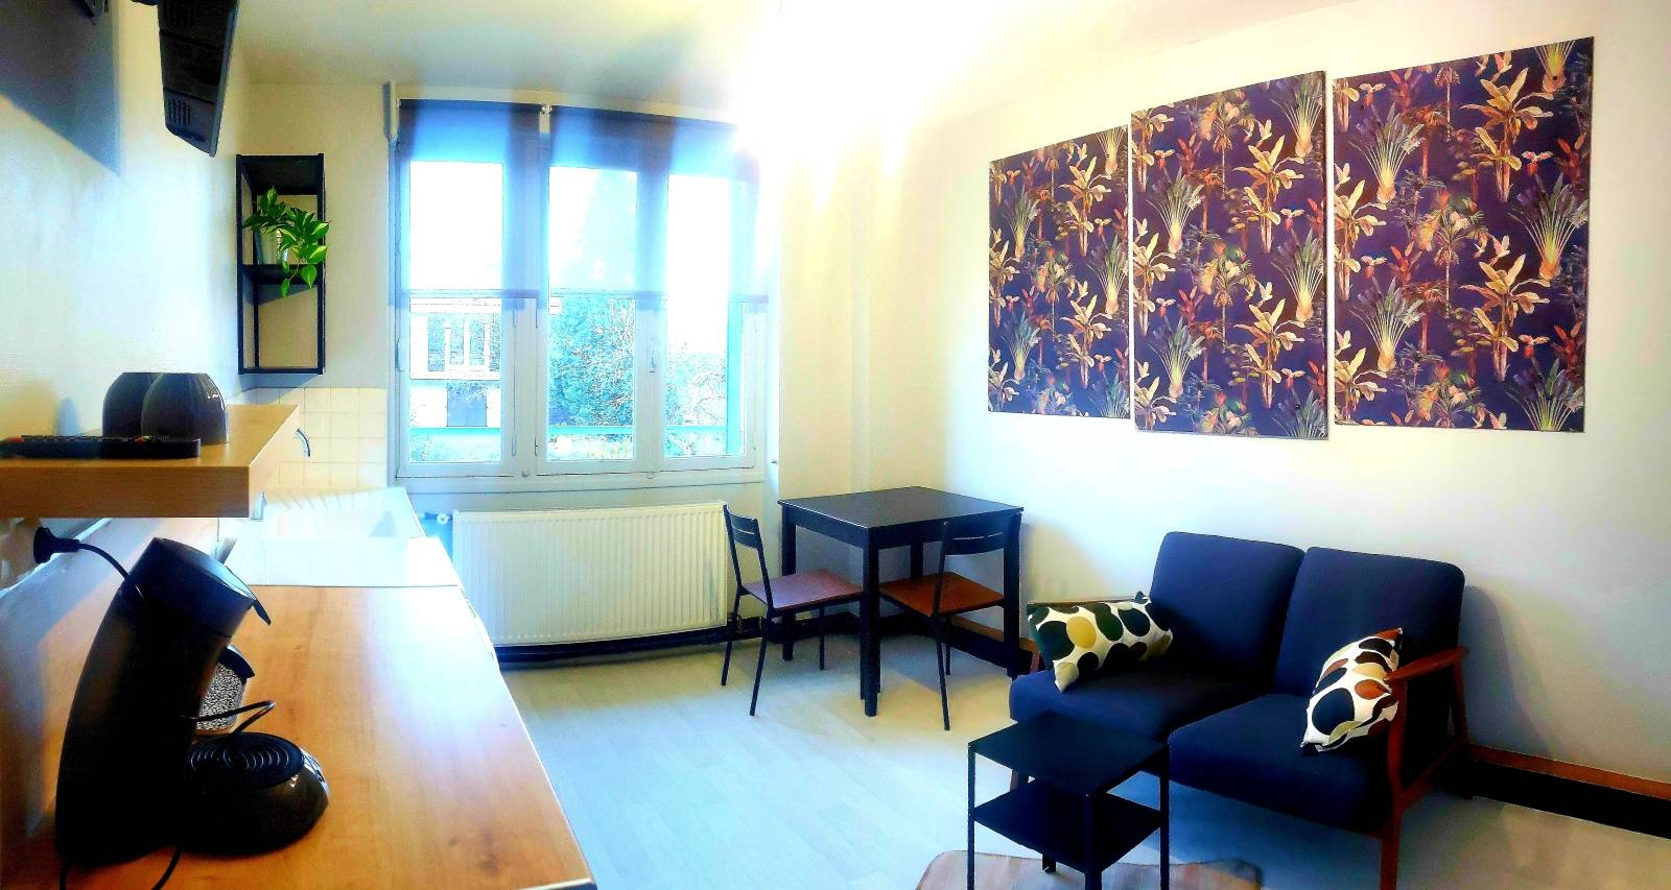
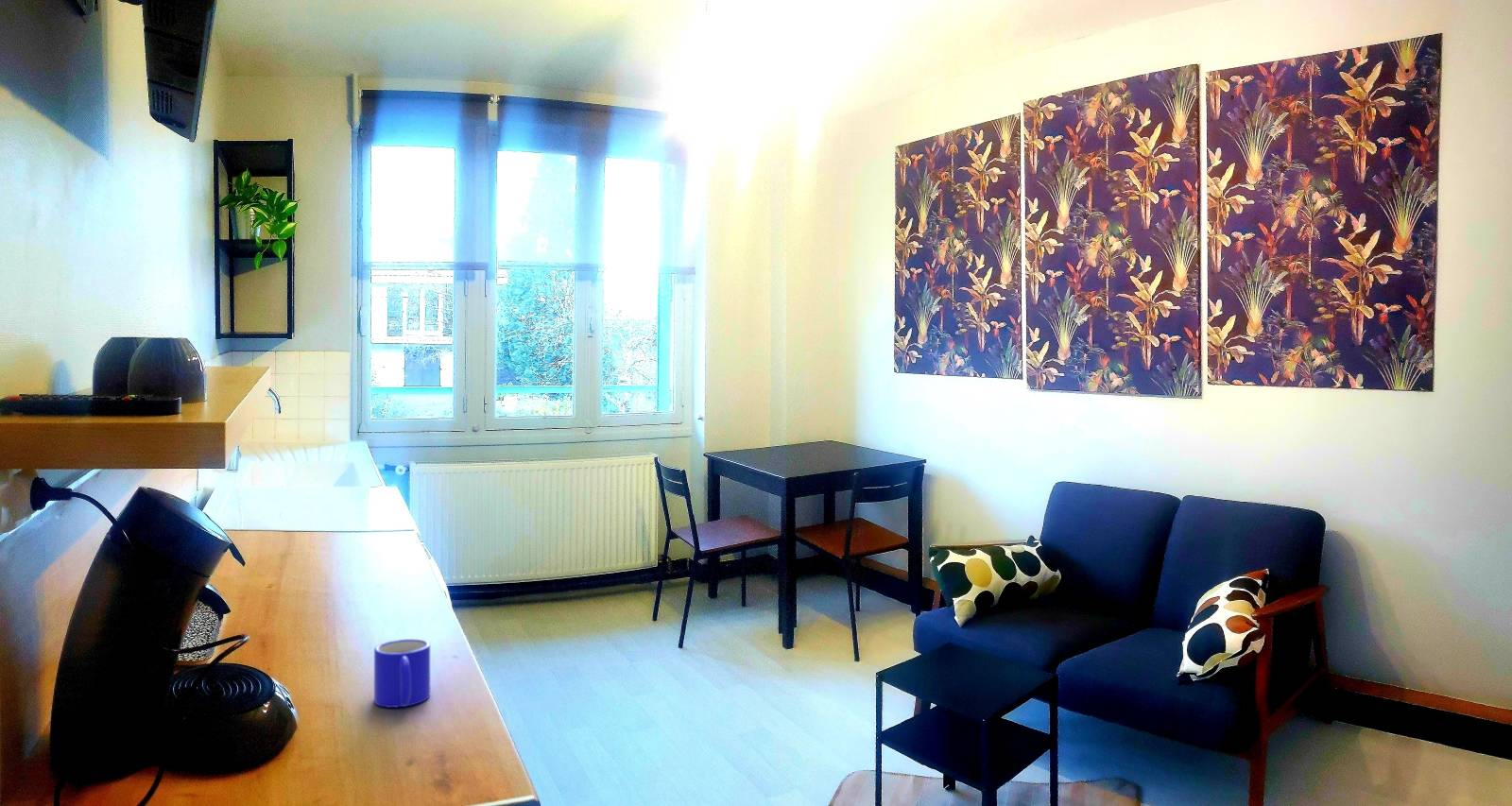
+ mug [373,638,431,709]
